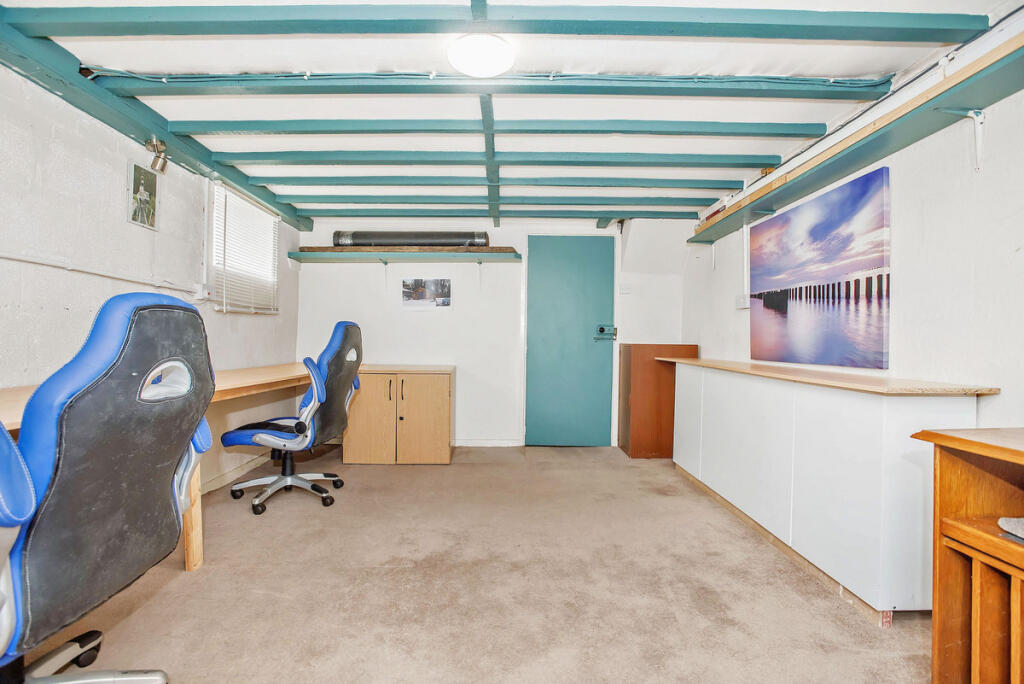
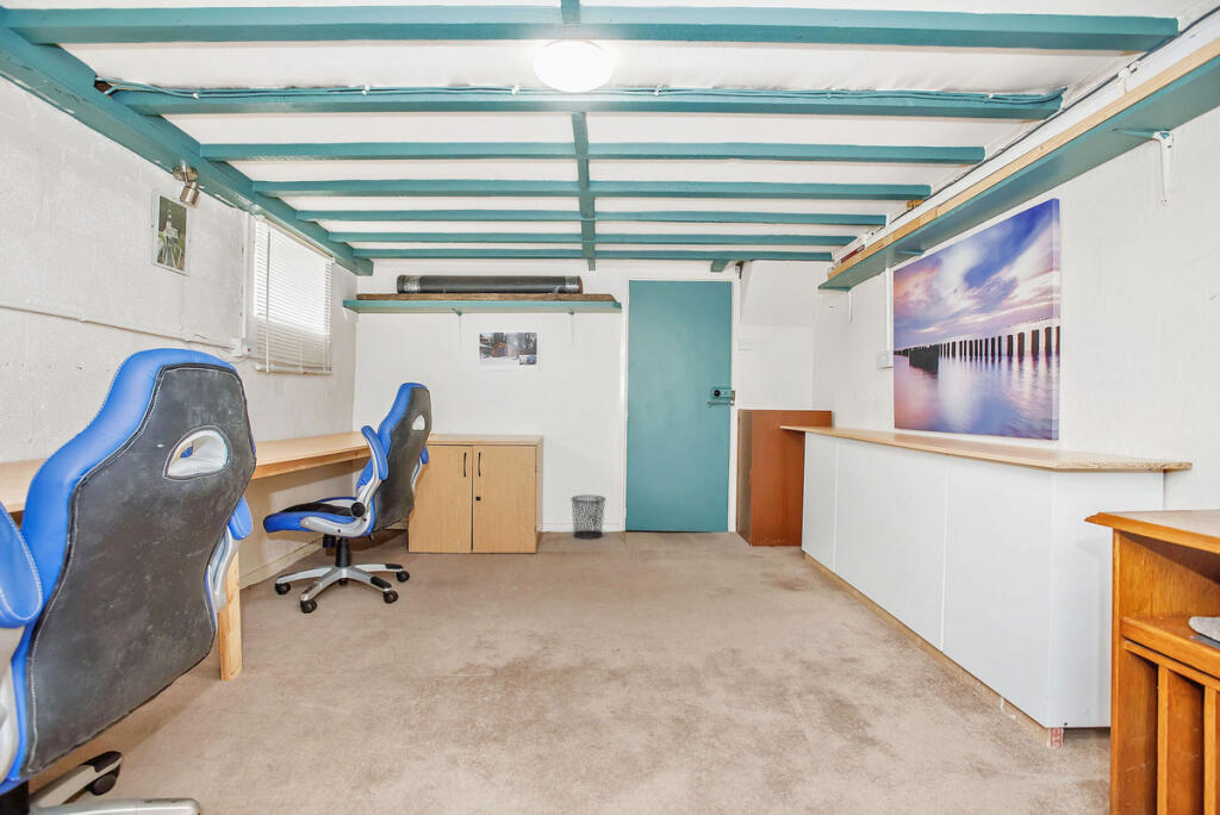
+ waste bin [569,494,608,540]
